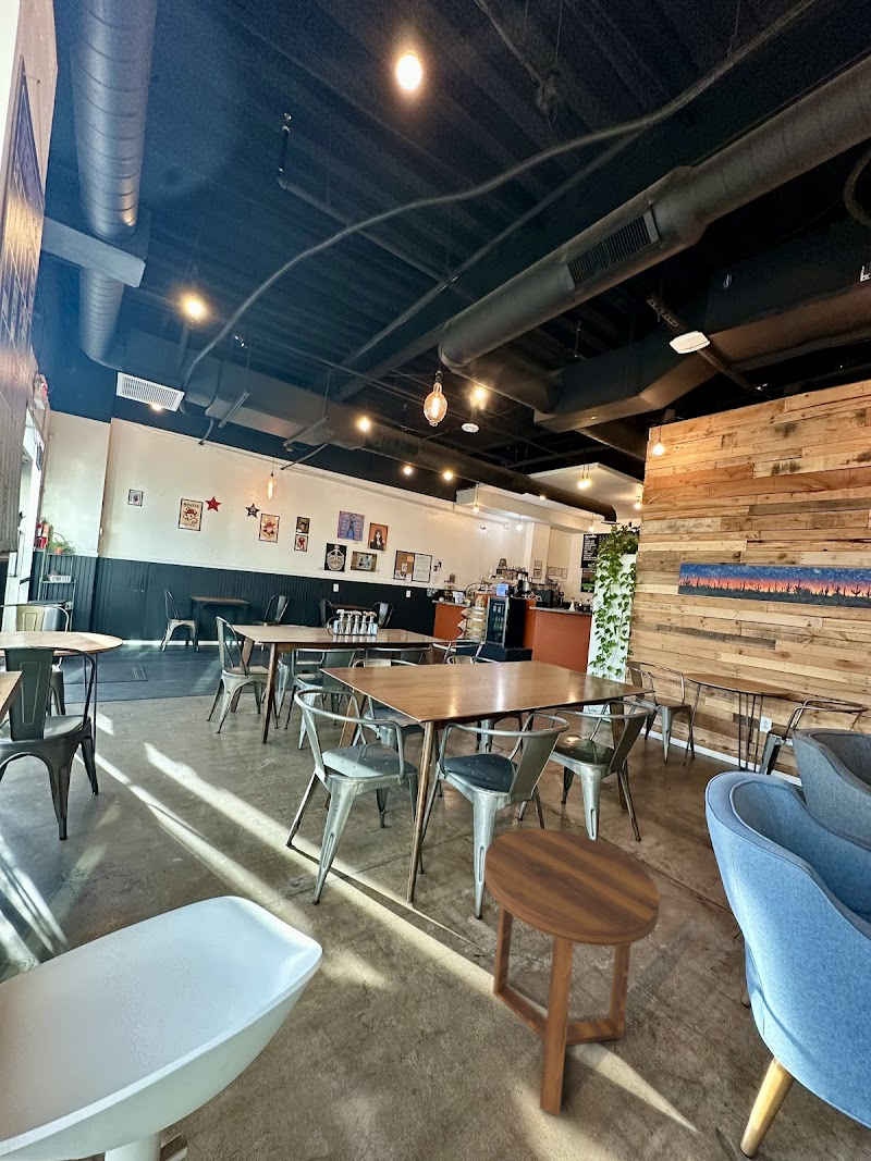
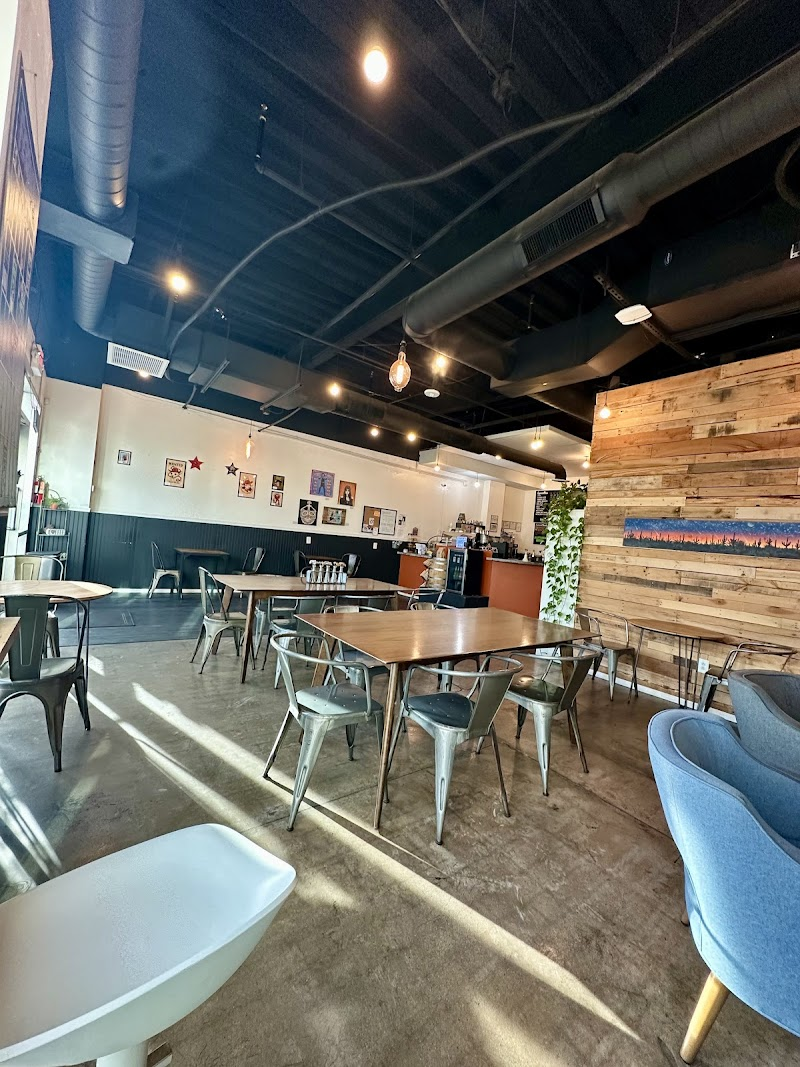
- side table [482,828,661,1117]
